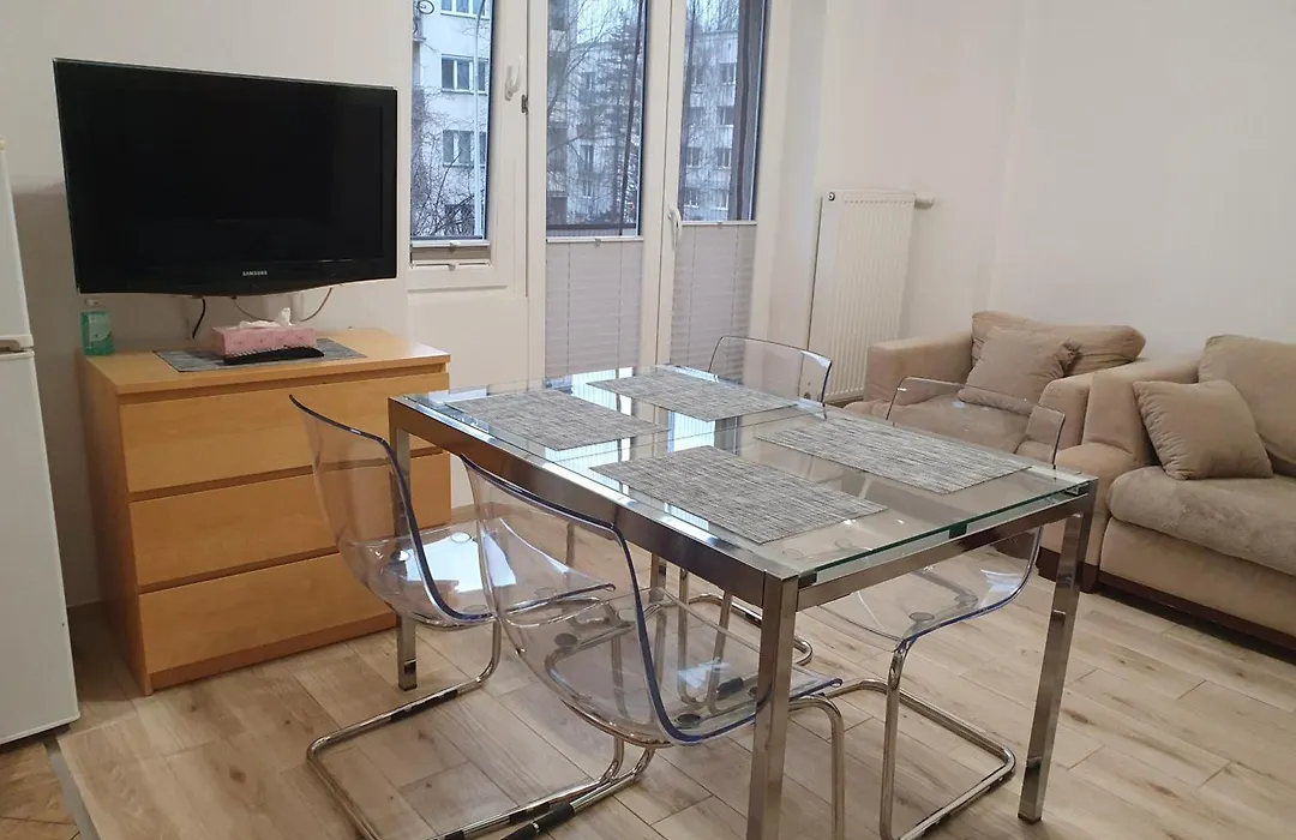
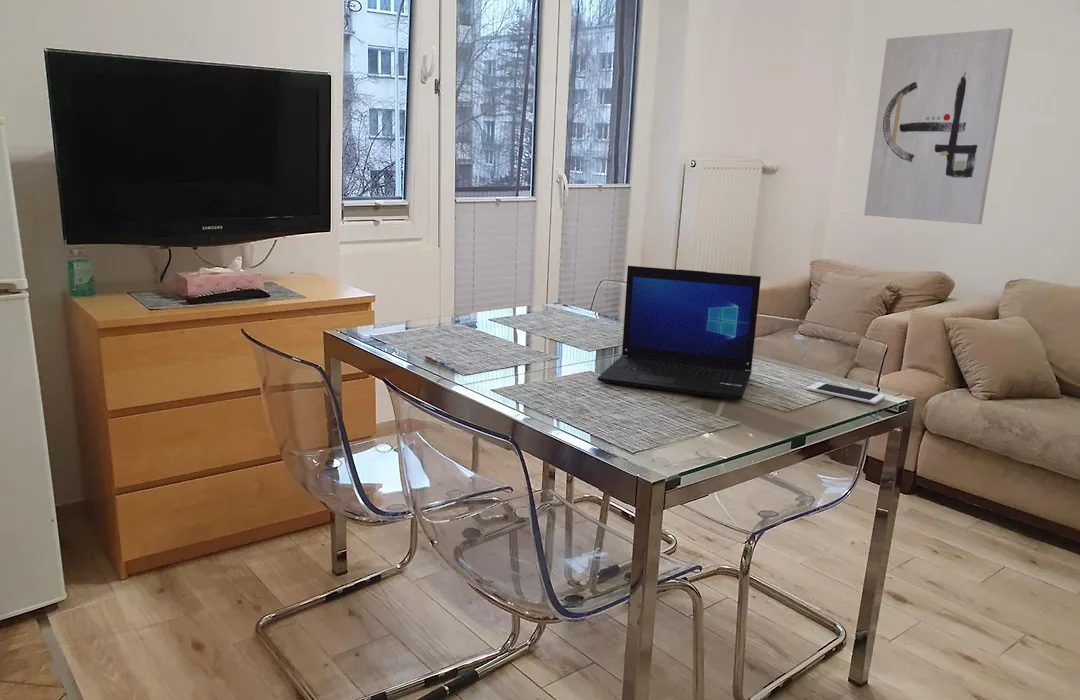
+ cell phone [806,381,886,405]
+ wall art [863,27,1014,225]
+ laptop [596,265,762,400]
+ pen [424,355,459,373]
